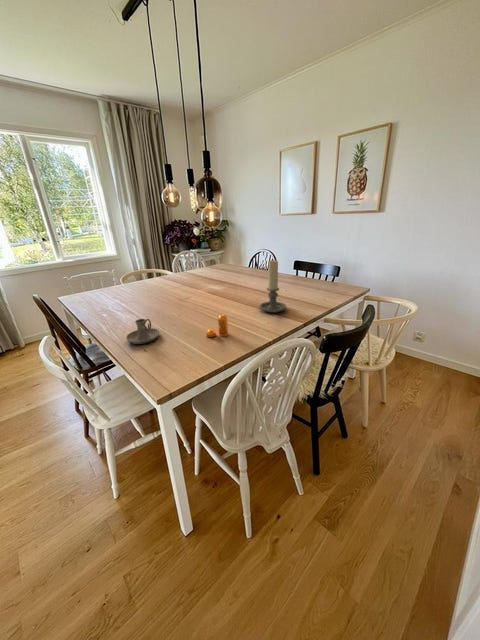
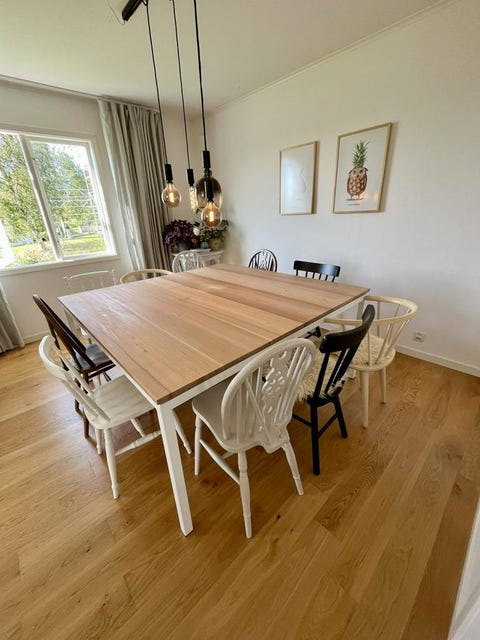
- pepper shaker [206,313,229,338]
- candle holder [258,259,287,314]
- candle holder [125,318,160,345]
